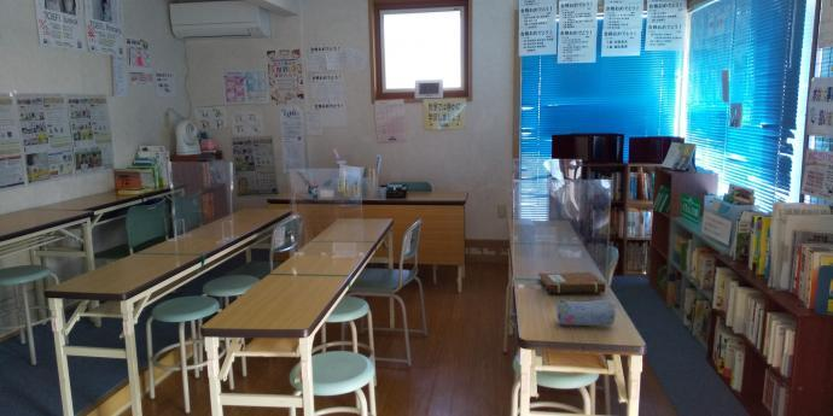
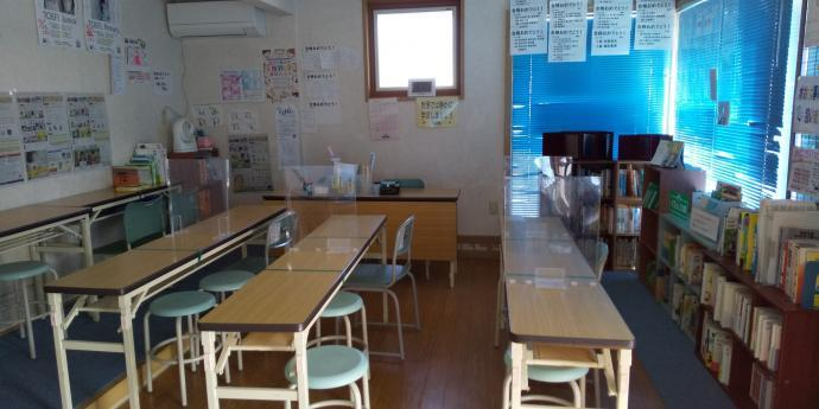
- pencil case [555,299,617,327]
- notebook [537,271,607,294]
